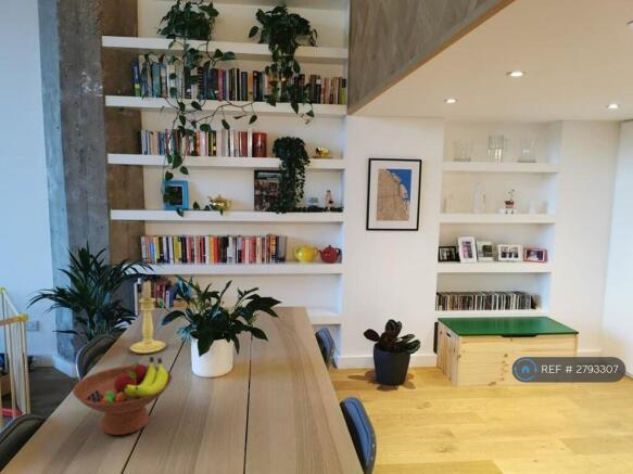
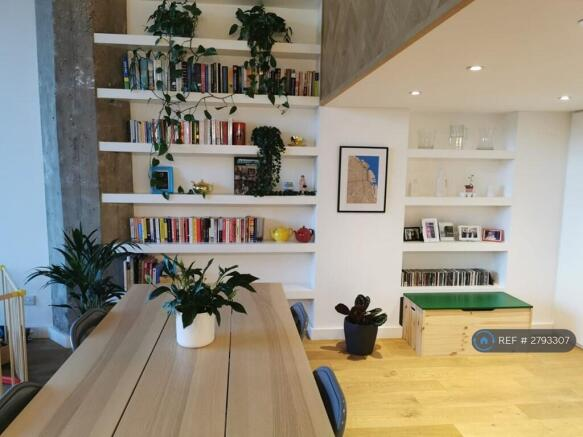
- fruit bowl [72,356,174,436]
- candle holder [129,279,167,355]
